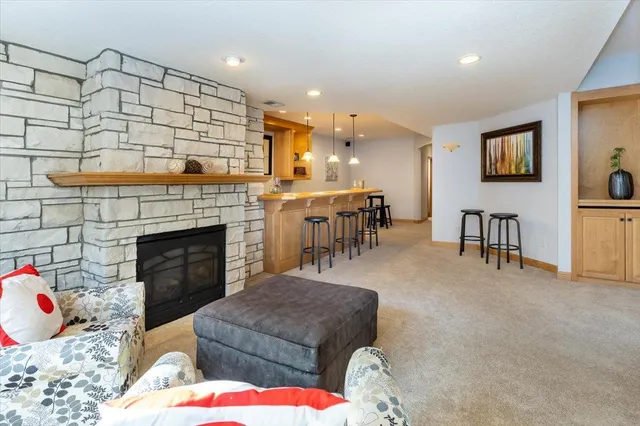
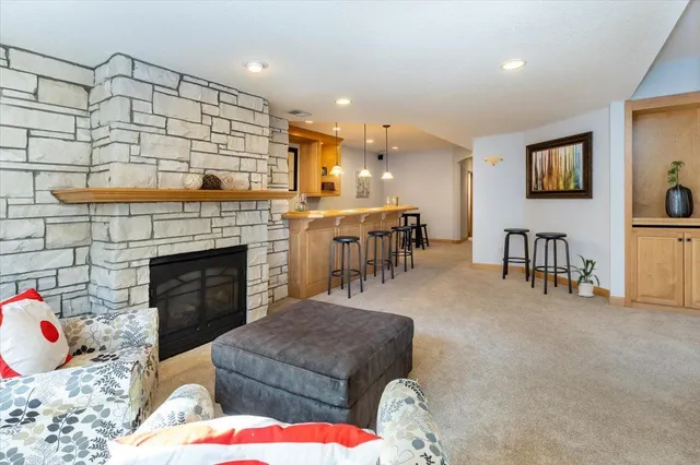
+ house plant [559,253,600,298]
